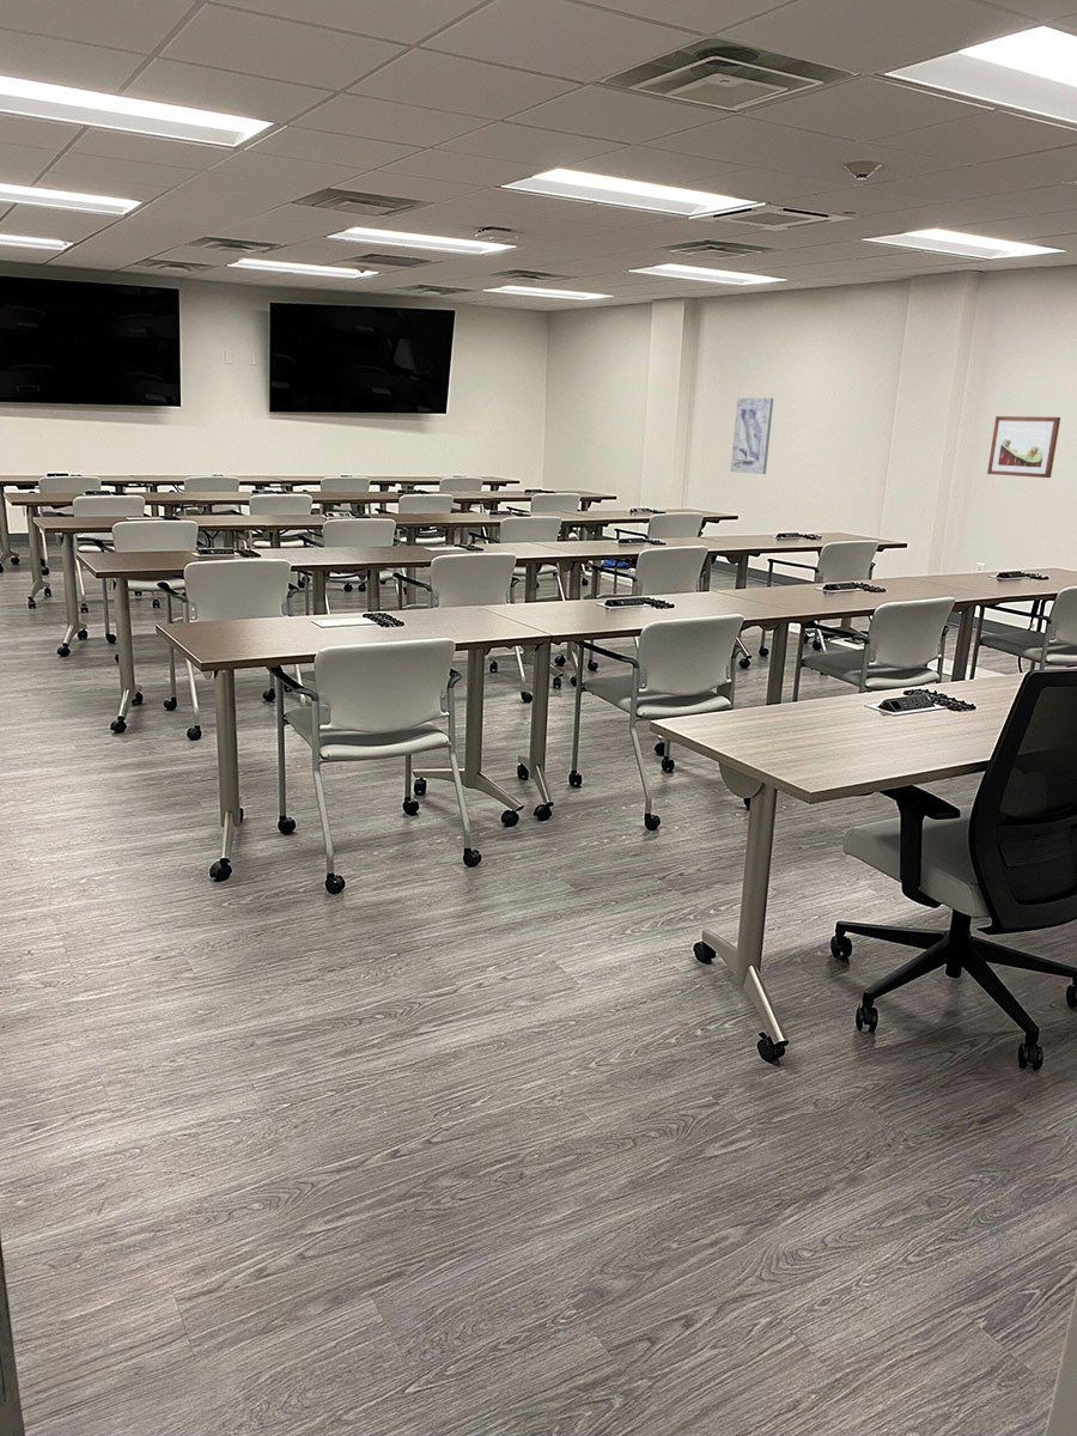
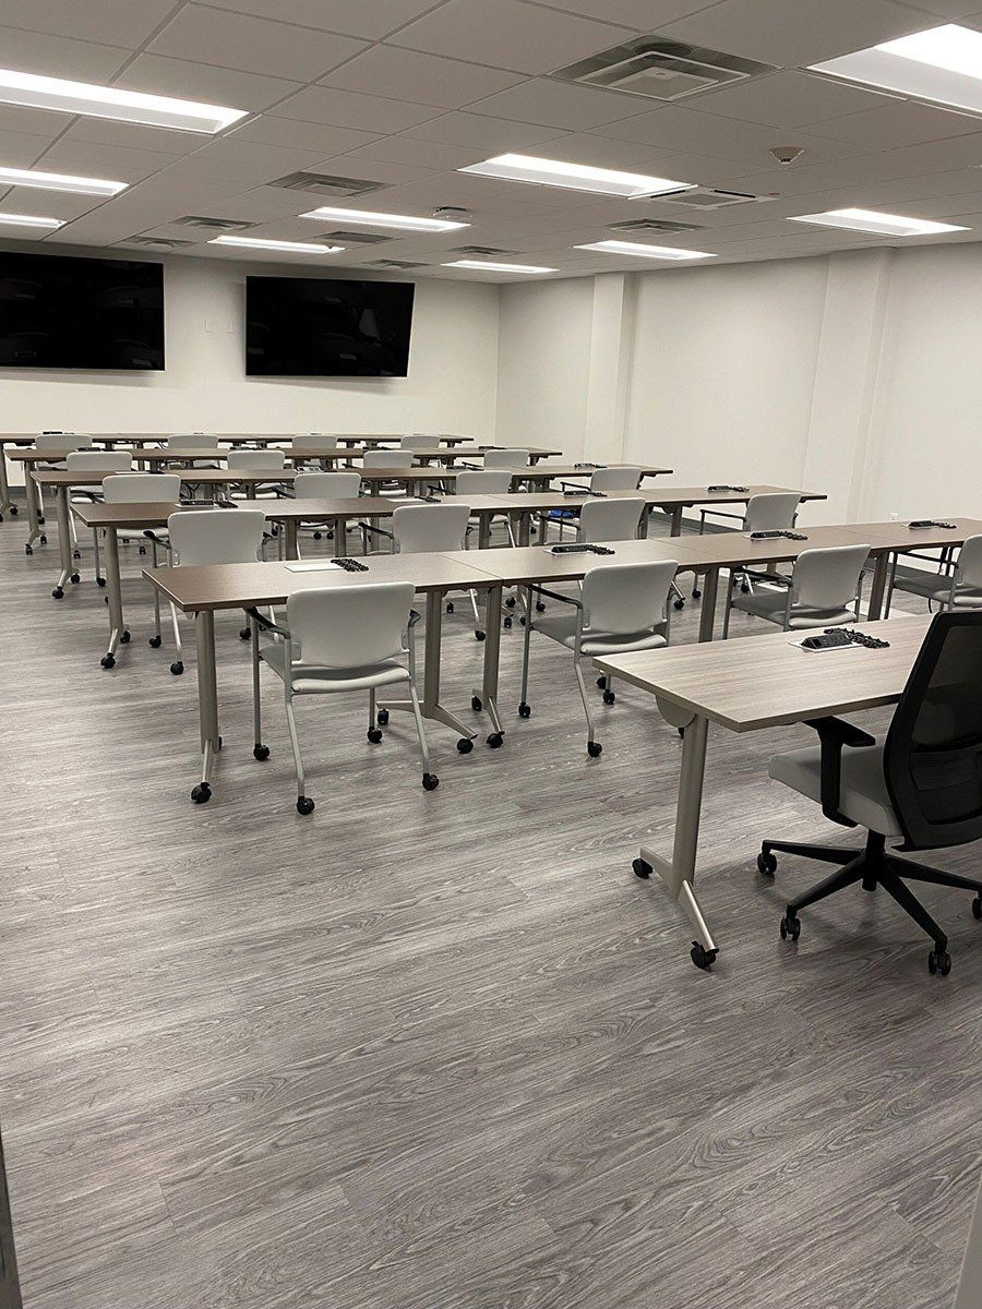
- wall art [729,397,774,475]
- wall art [986,415,1061,479]
